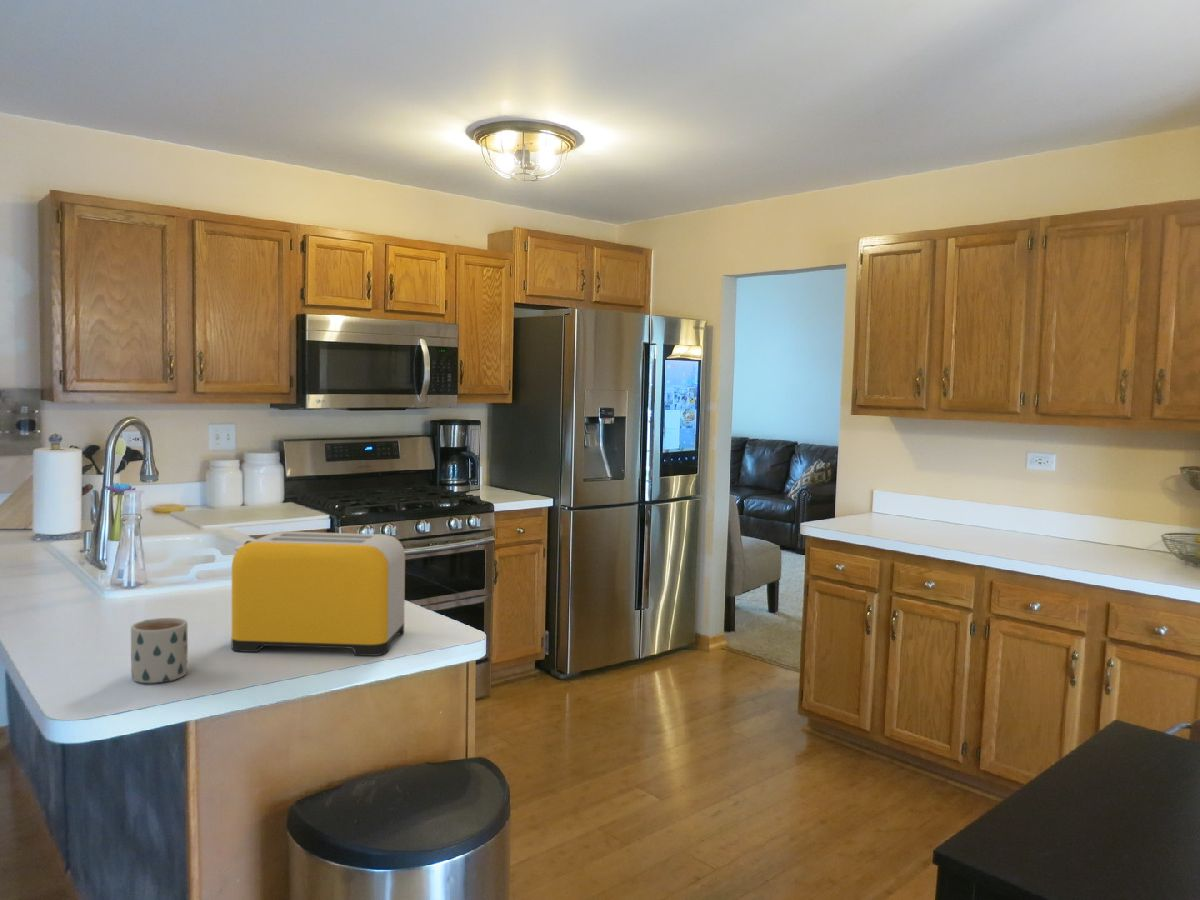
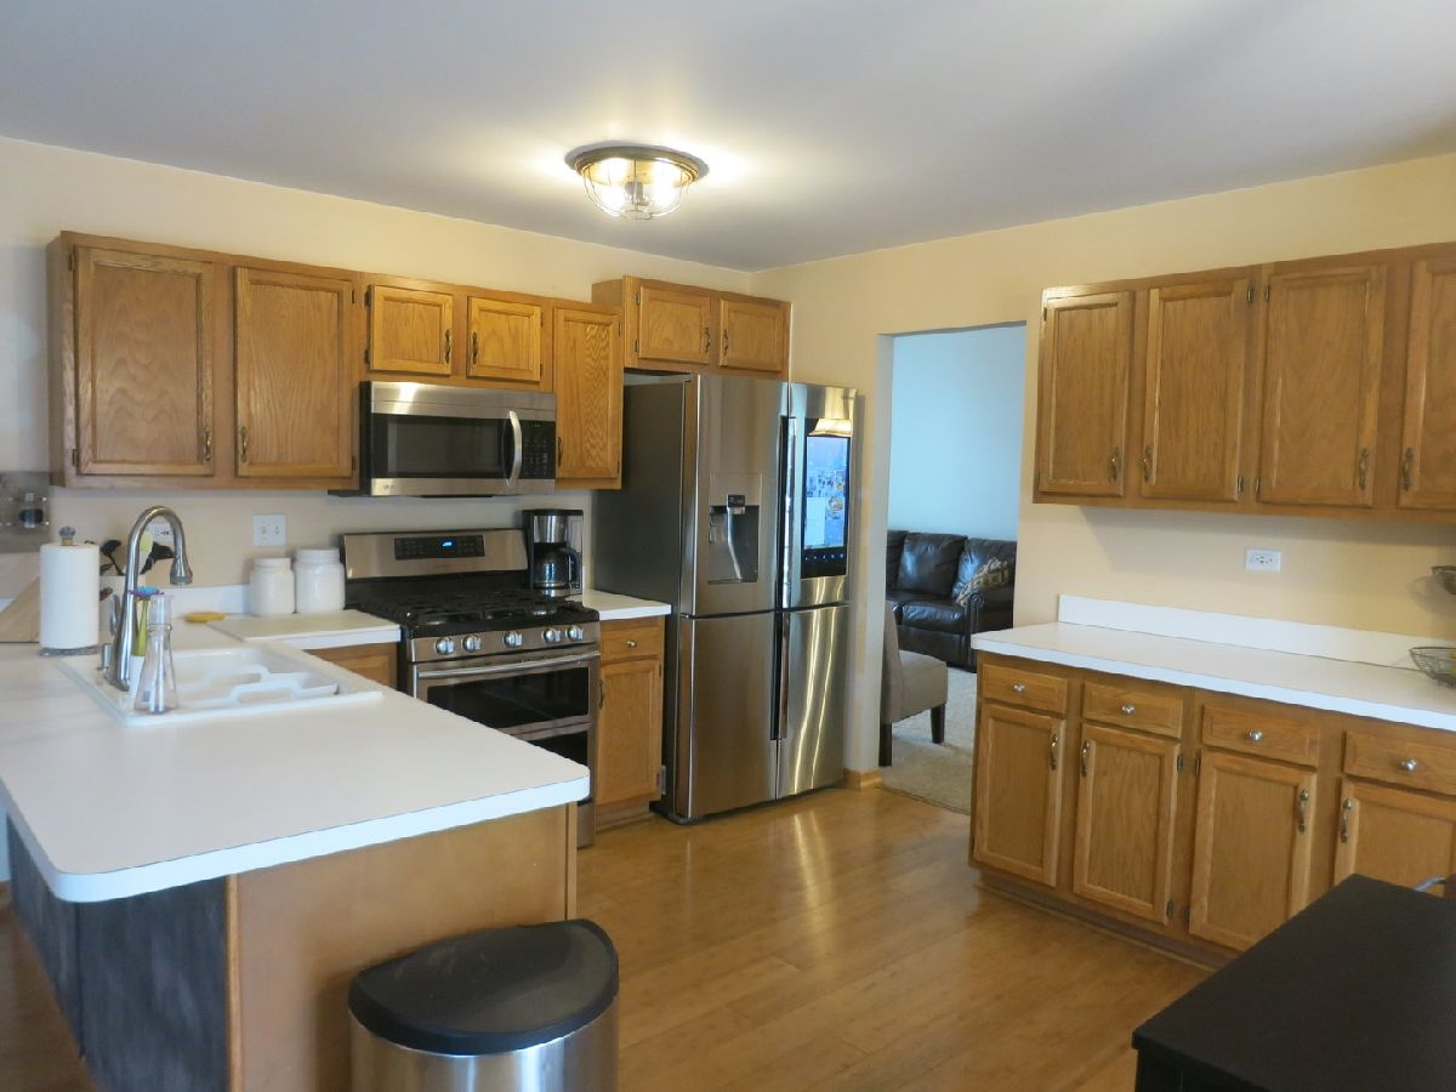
- toaster [231,530,406,657]
- mug [130,617,189,684]
